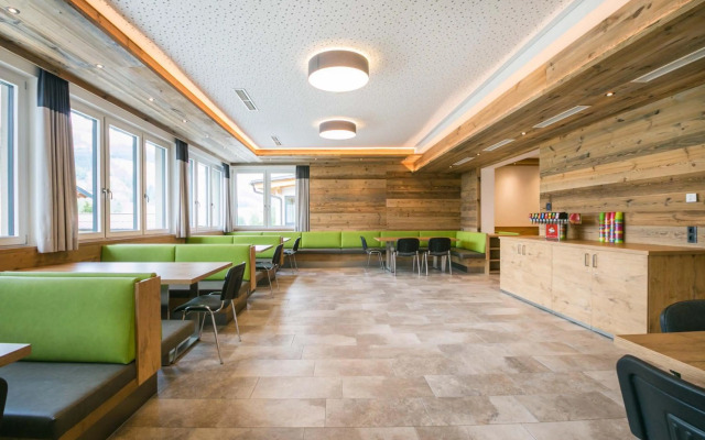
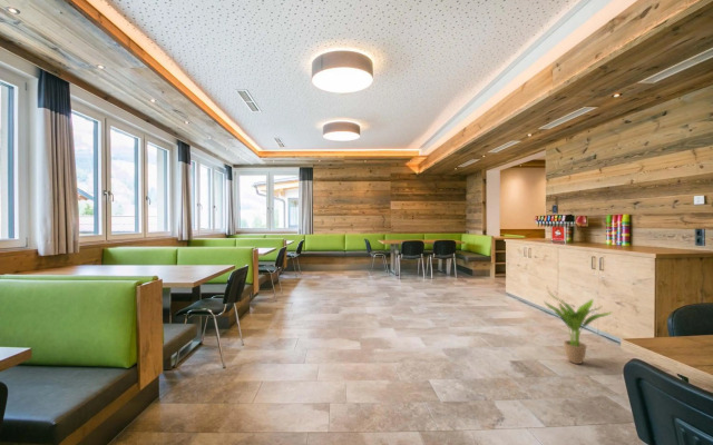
+ potted plant [543,291,614,365]
